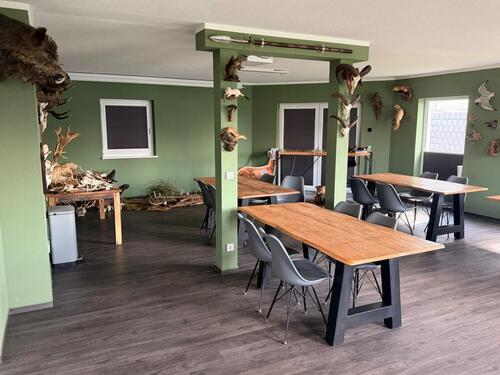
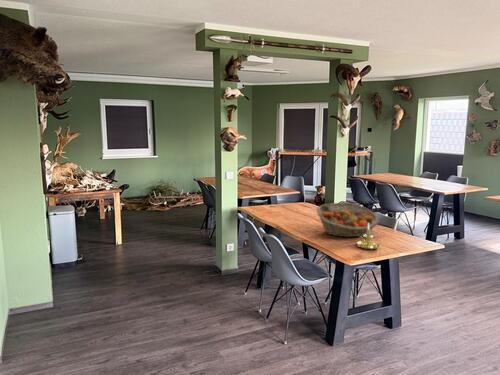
+ fruit basket [316,202,380,238]
+ candle holder [356,223,380,251]
